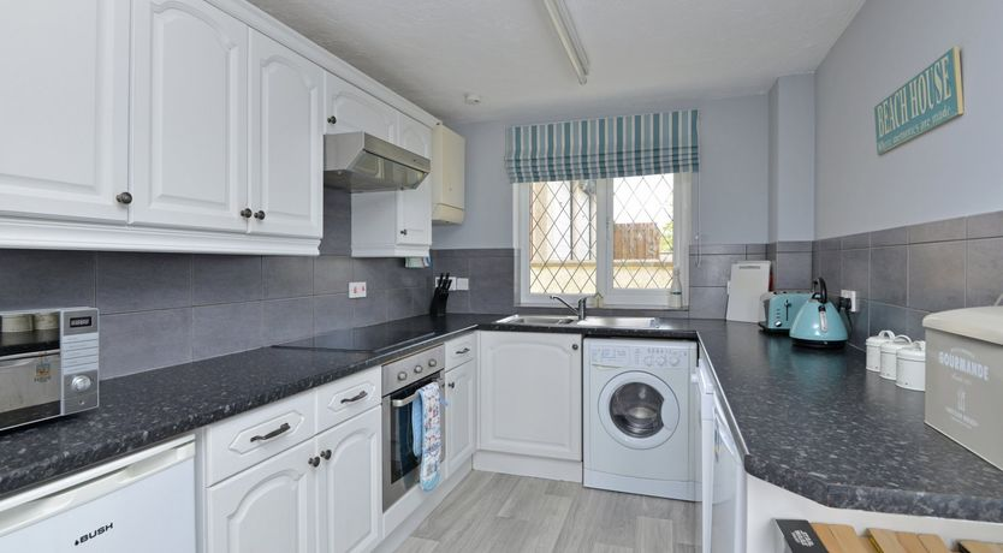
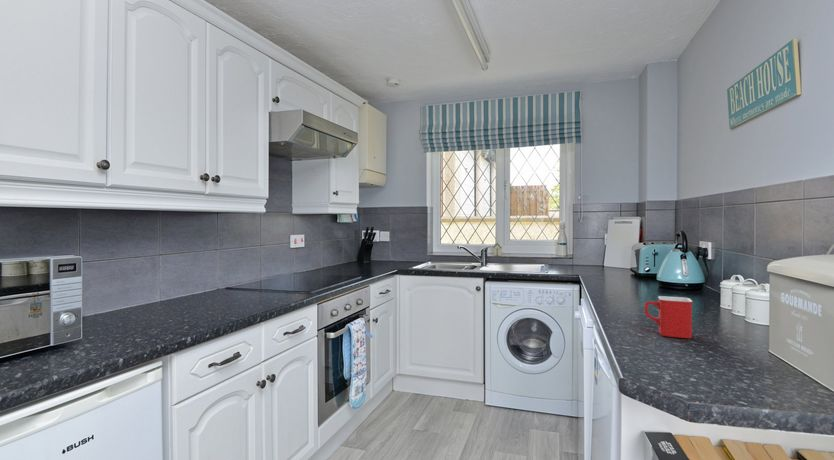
+ mug [644,295,694,339]
